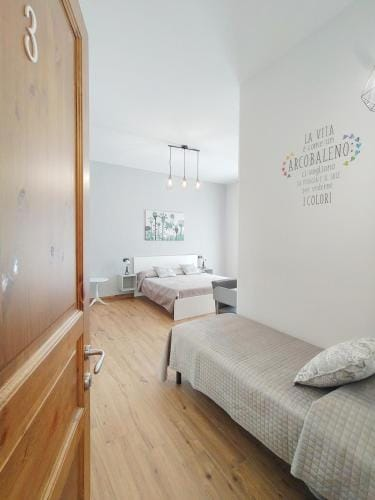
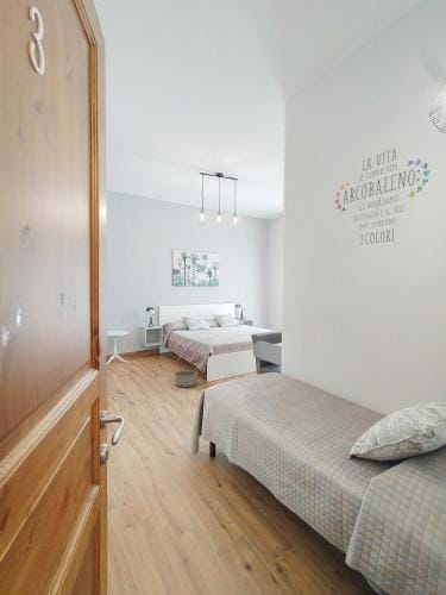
+ basket [174,353,199,388]
